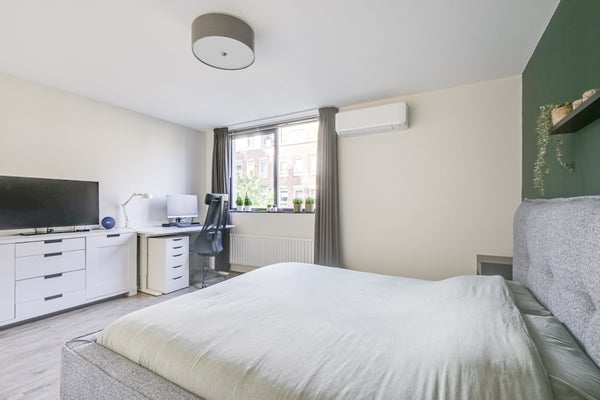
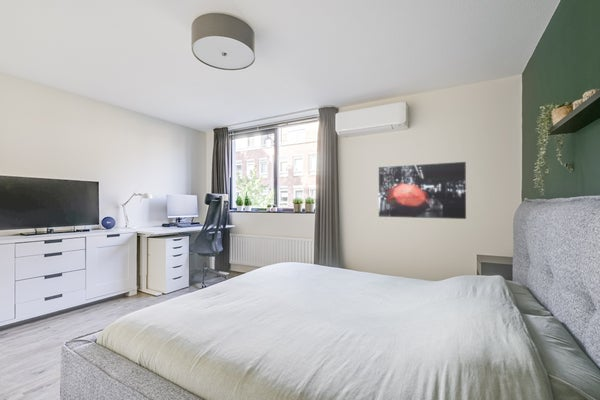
+ wall art [378,161,467,220]
